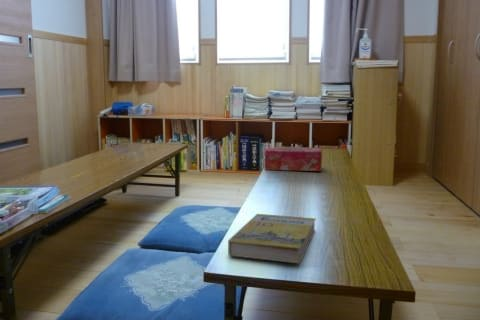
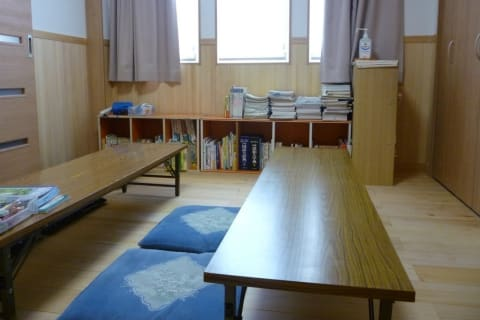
- book [227,213,317,265]
- tissue box [264,146,323,172]
